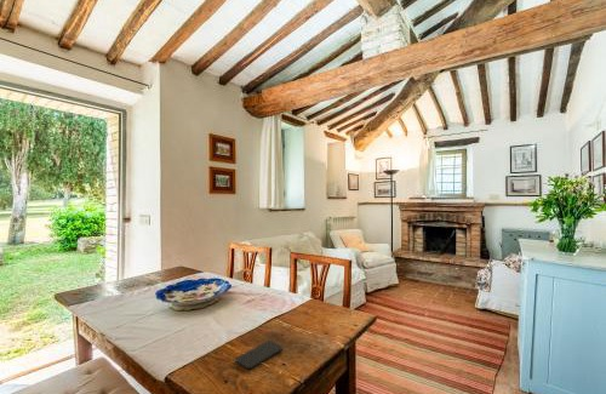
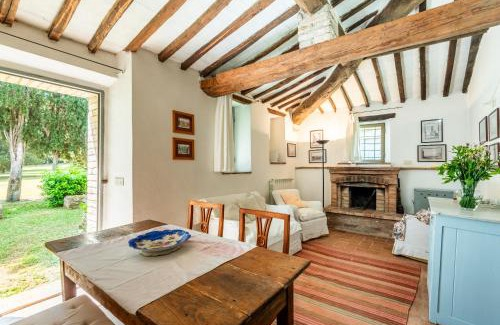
- smartphone [234,339,284,371]
